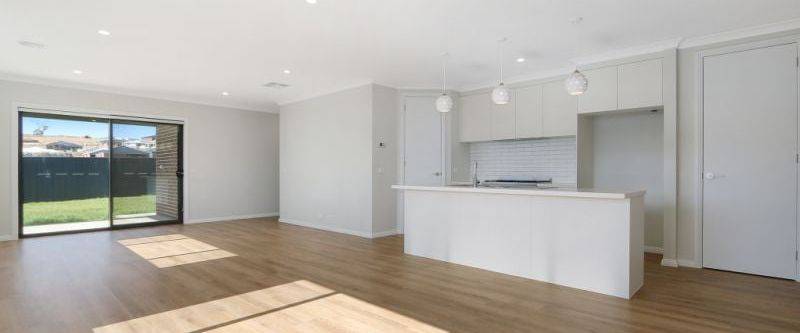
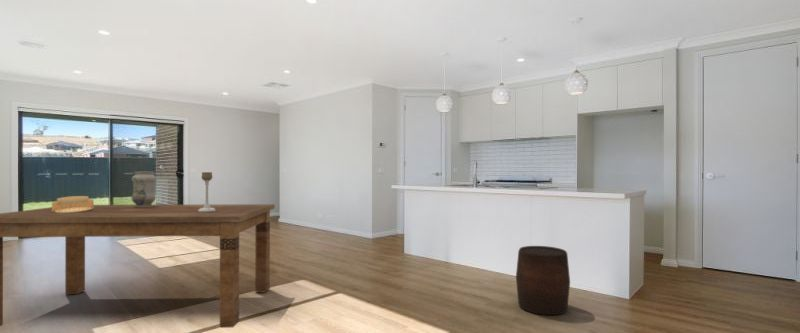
+ candle holder [198,171,215,211]
+ vase [131,171,157,207]
+ architectural model [51,195,95,213]
+ stool [515,245,571,316]
+ dining table [0,203,276,329]
